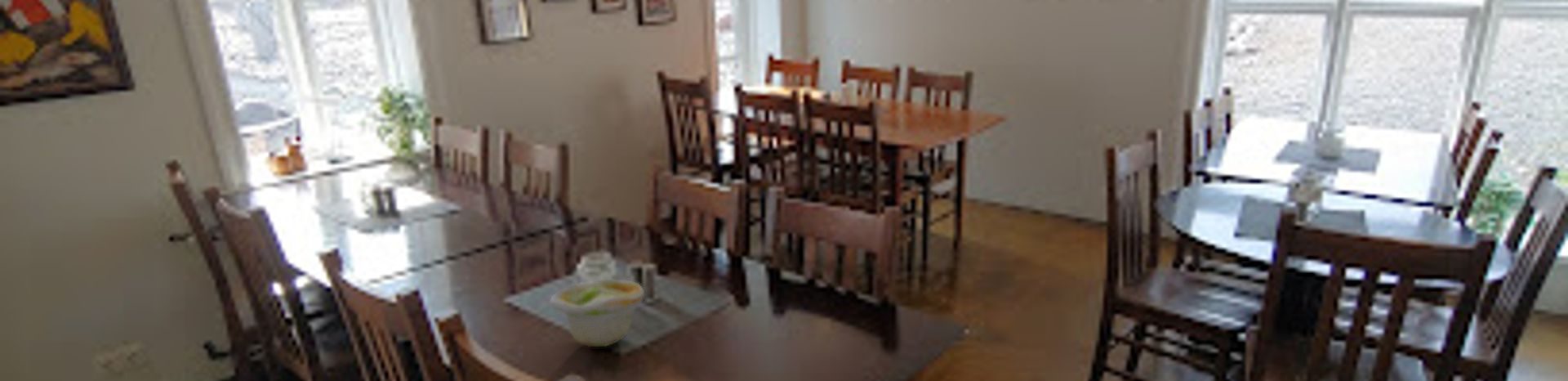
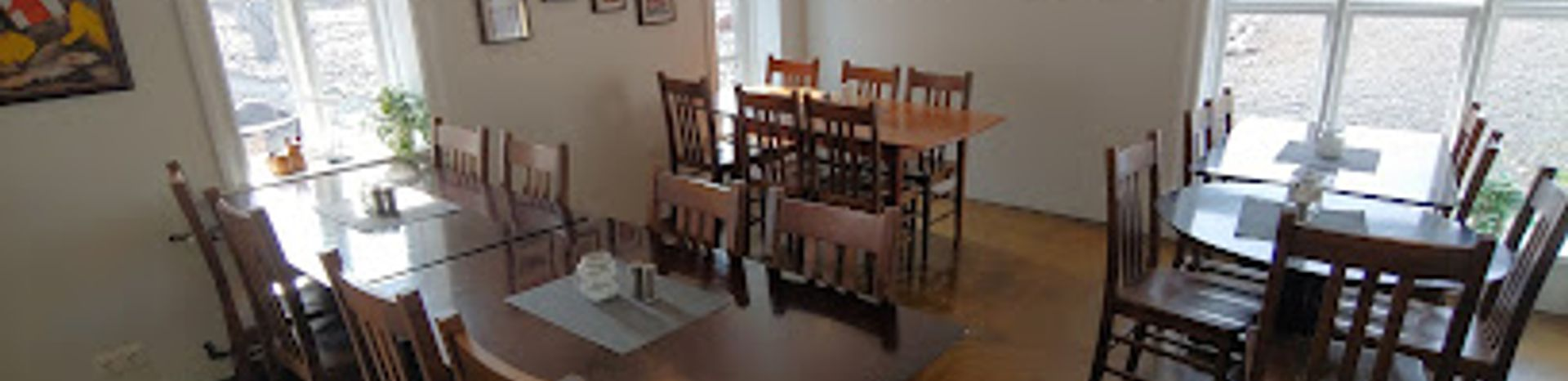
- bowl [549,279,645,347]
